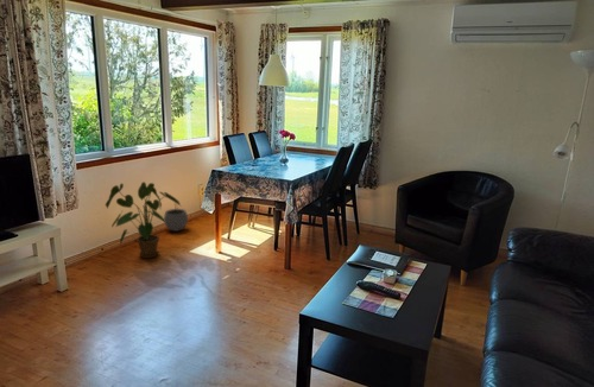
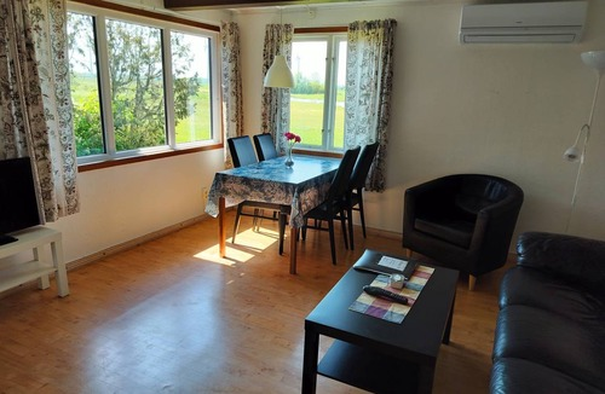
- house plant [105,180,182,259]
- plant pot [163,204,189,233]
